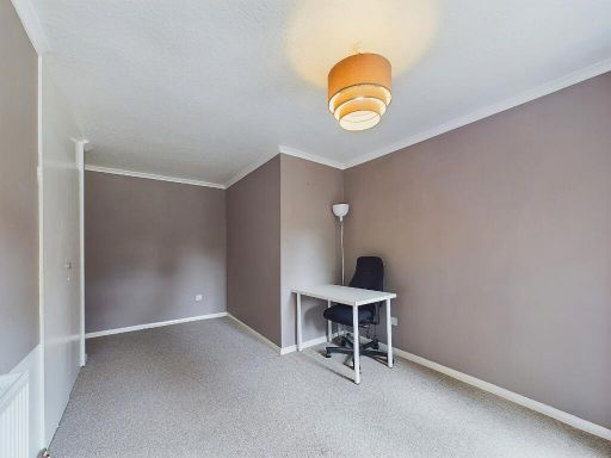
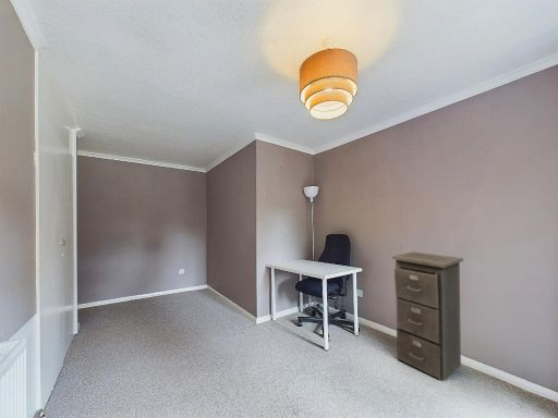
+ filing cabinet [391,250,464,382]
